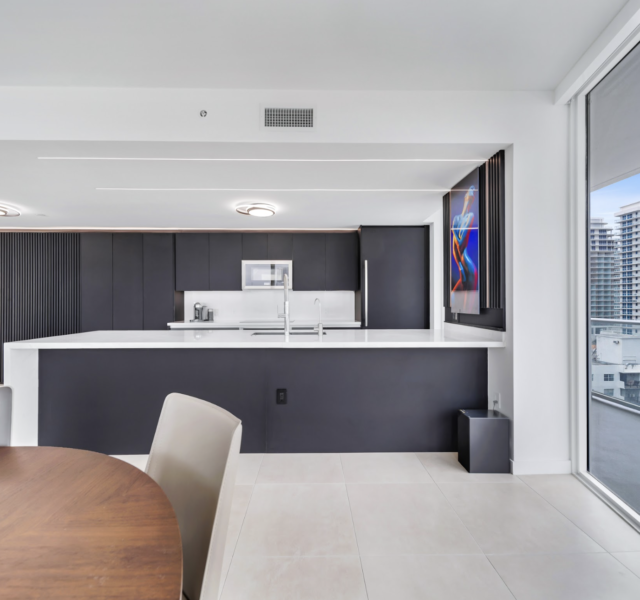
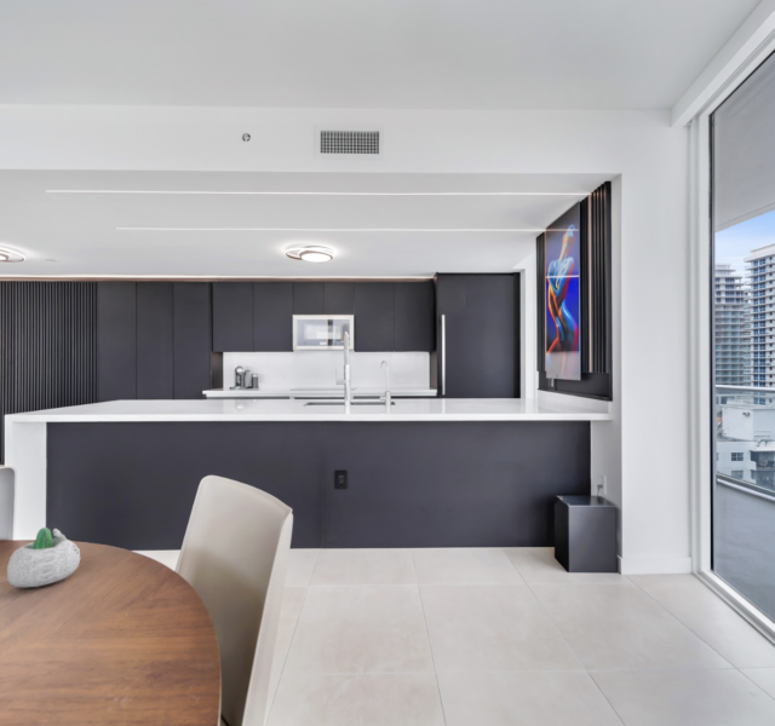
+ succulent planter [6,526,81,588]
